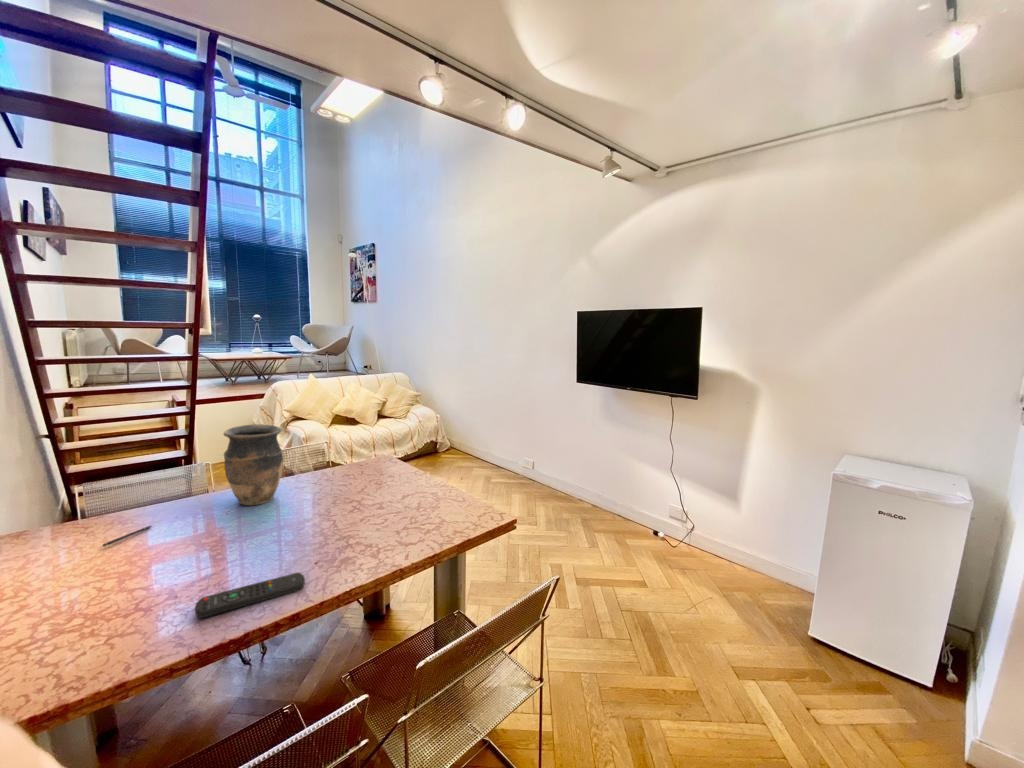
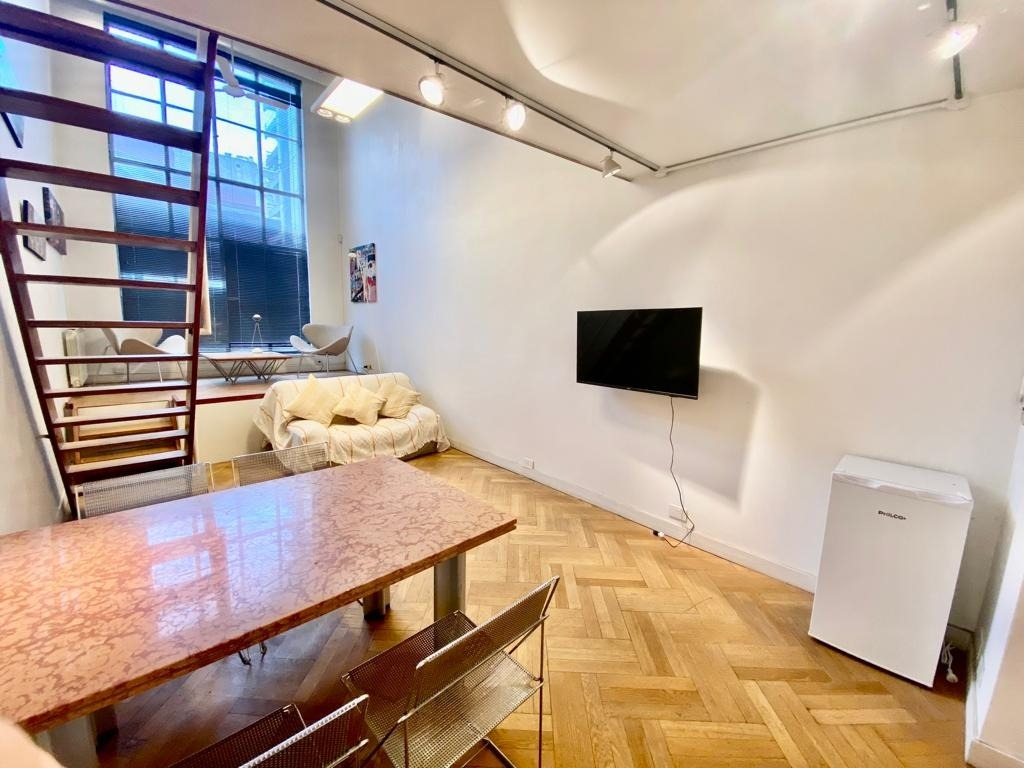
- pen [102,525,153,547]
- vase [222,423,284,506]
- remote control [194,572,306,619]
